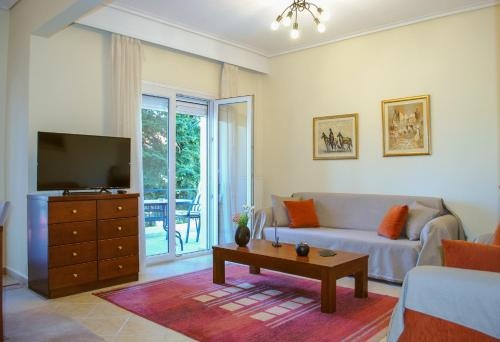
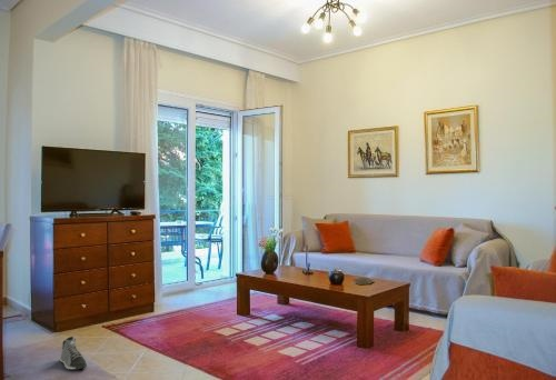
+ sneaker [59,336,88,371]
